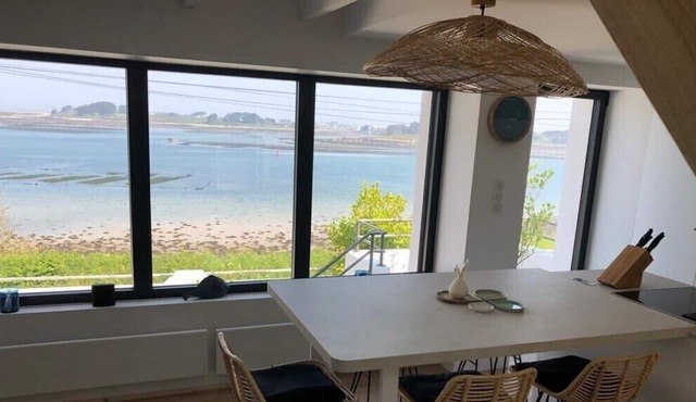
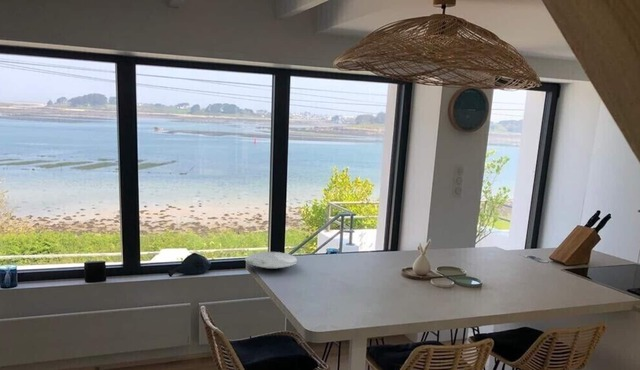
+ plate [244,251,299,270]
